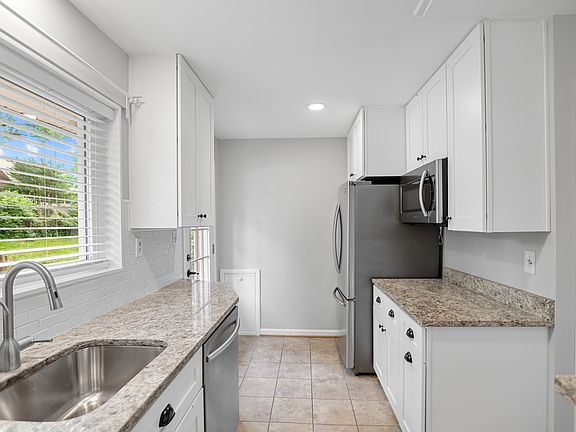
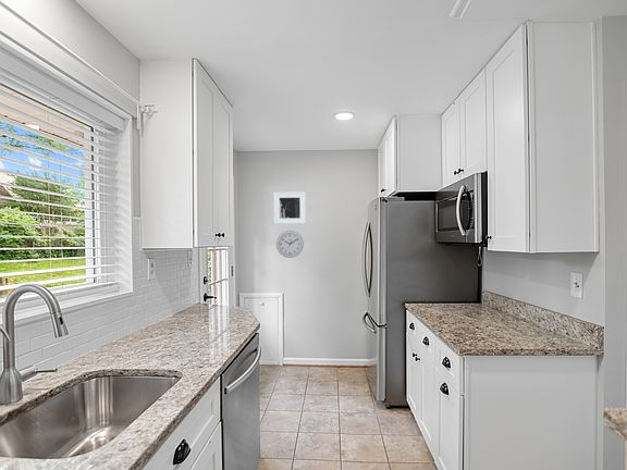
+ wall clock [275,230,305,259]
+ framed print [273,190,307,225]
